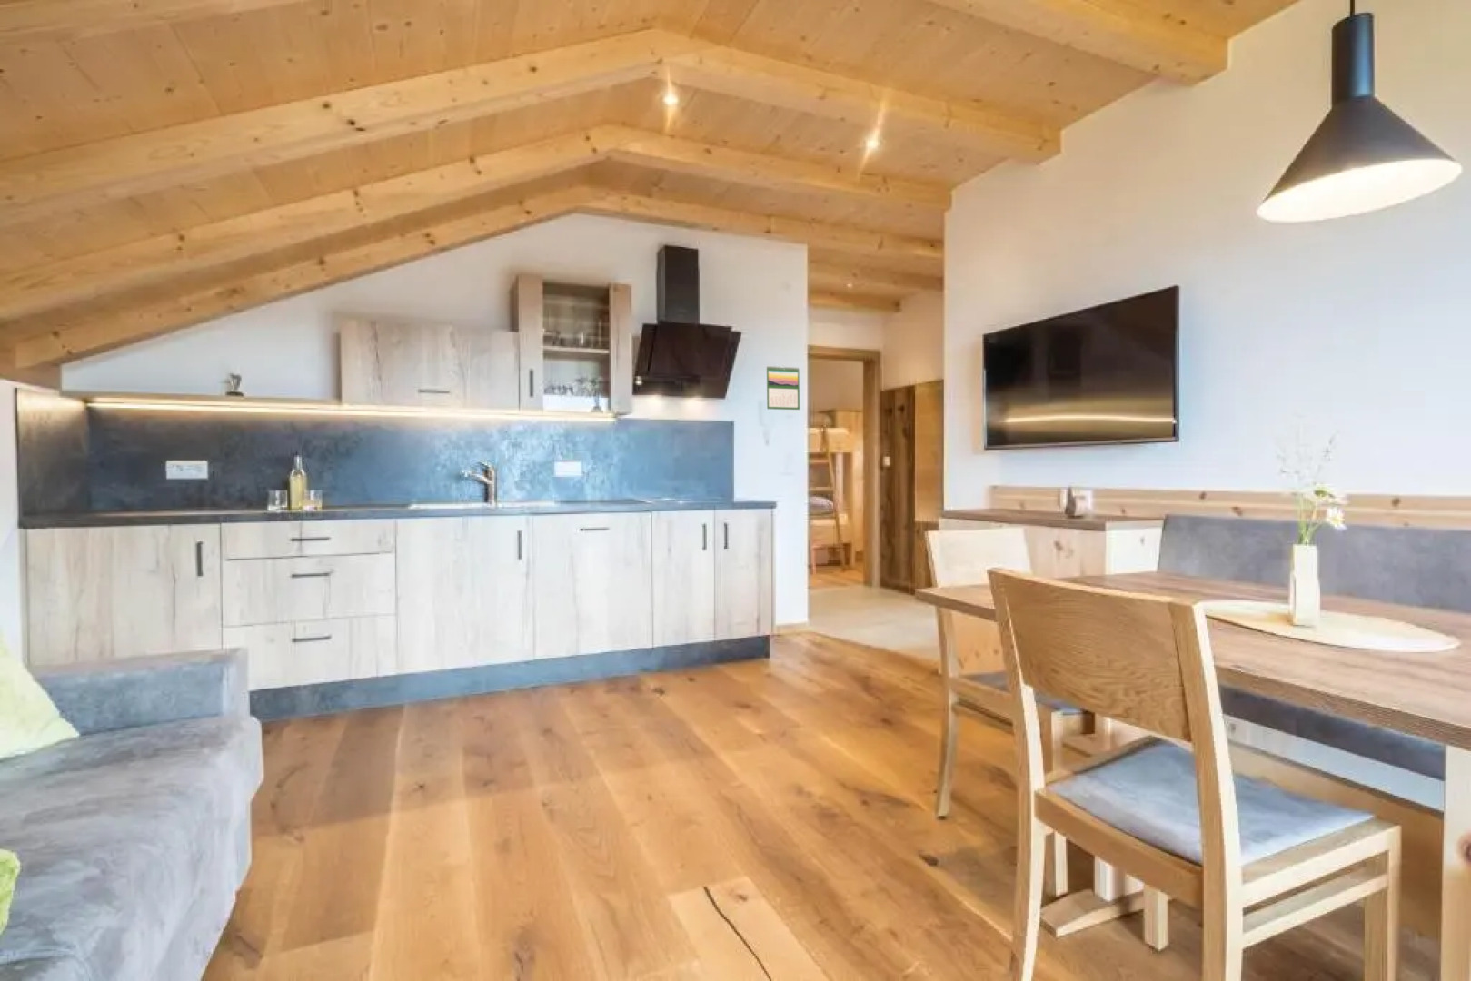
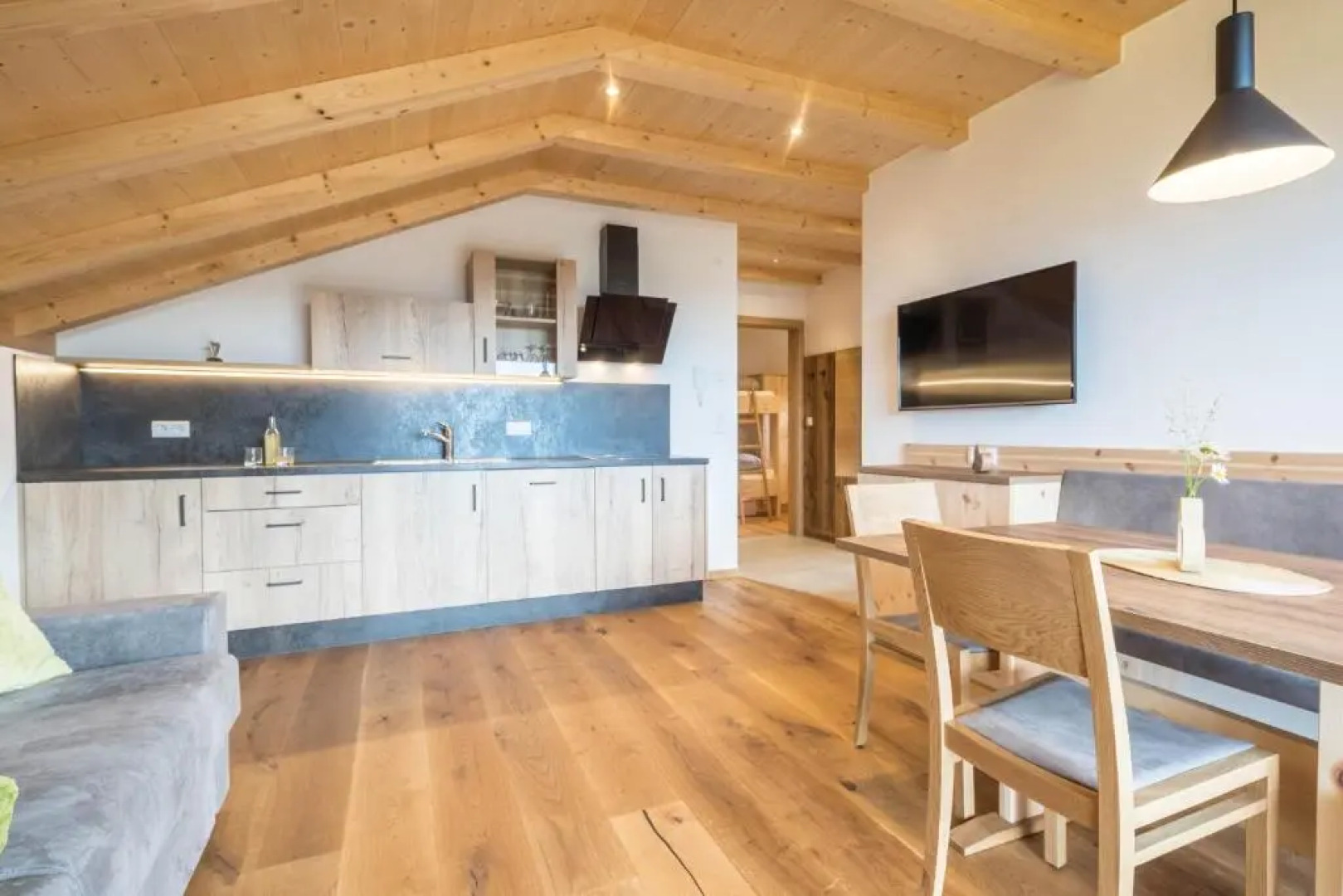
- calendar [766,366,801,411]
